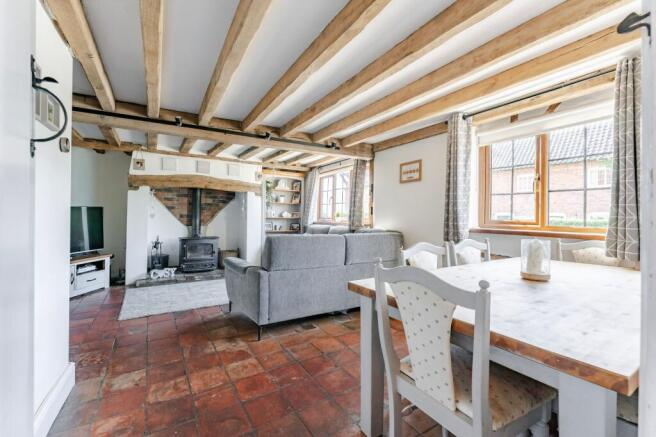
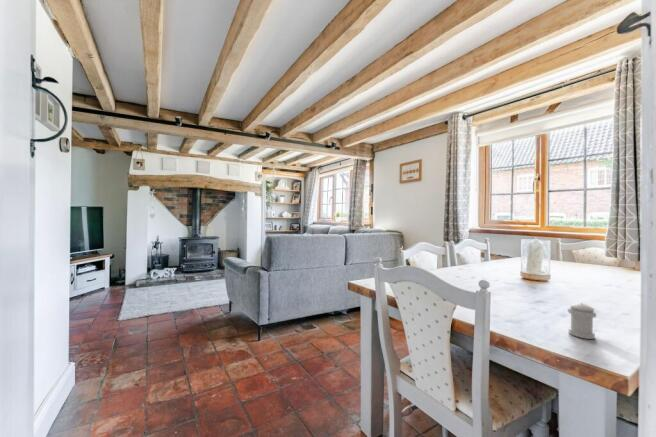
+ pepper shaker [567,301,597,340]
